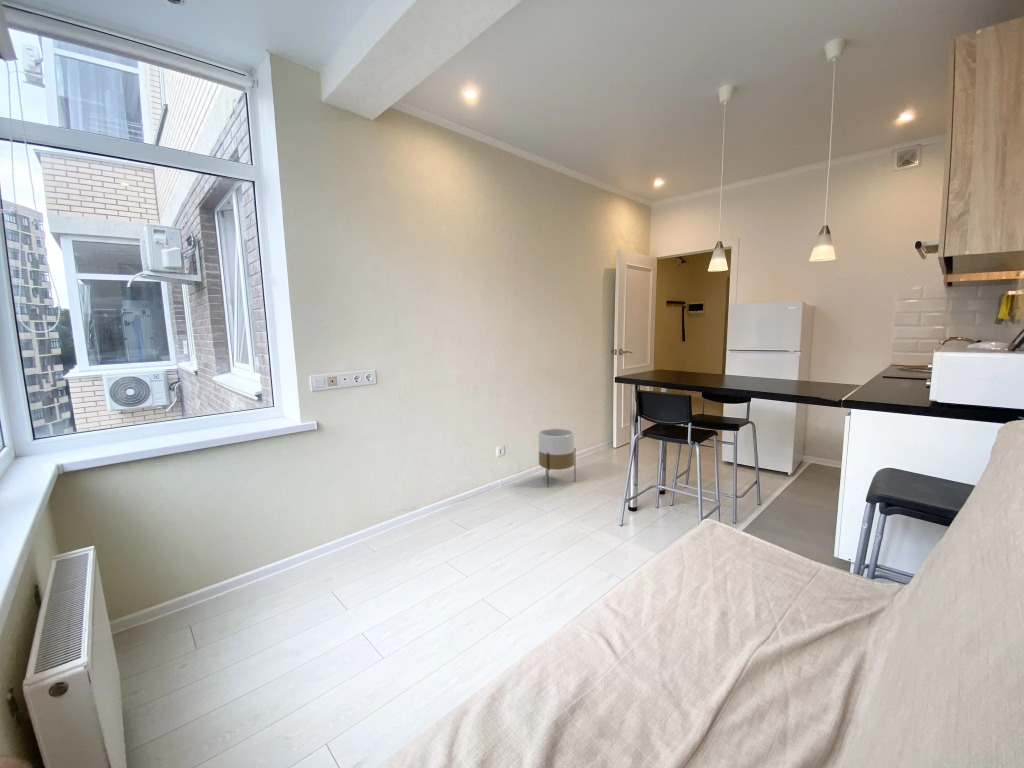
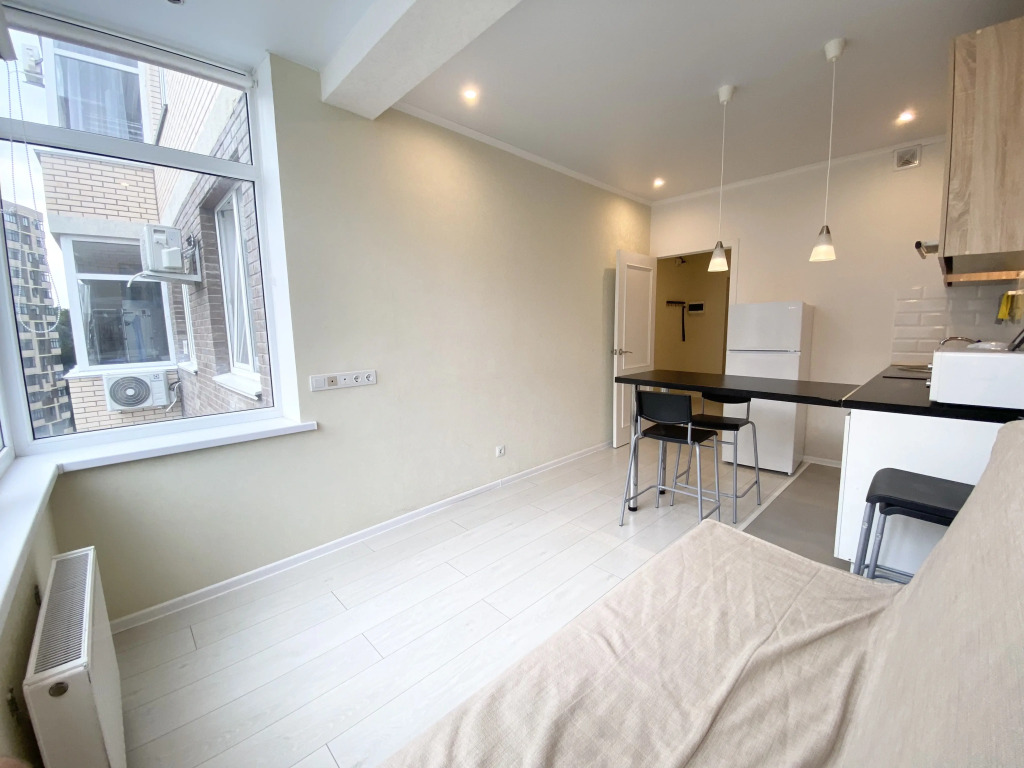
- planter [538,428,576,488]
